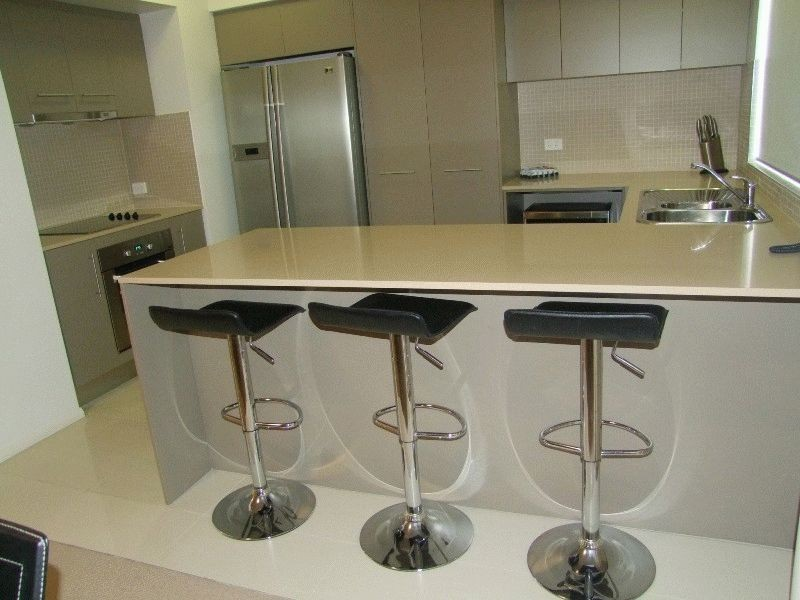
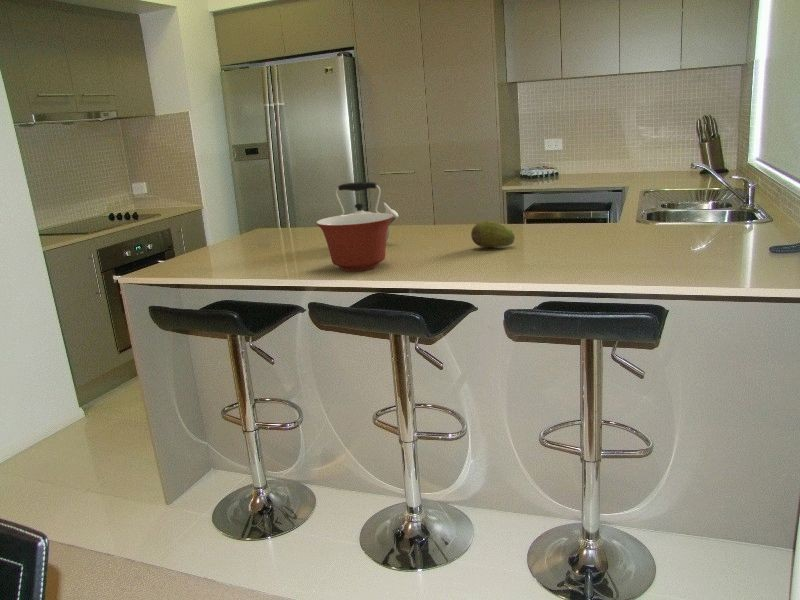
+ mixing bowl [315,212,394,272]
+ kettle [335,181,399,242]
+ fruit [470,220,516,249]
